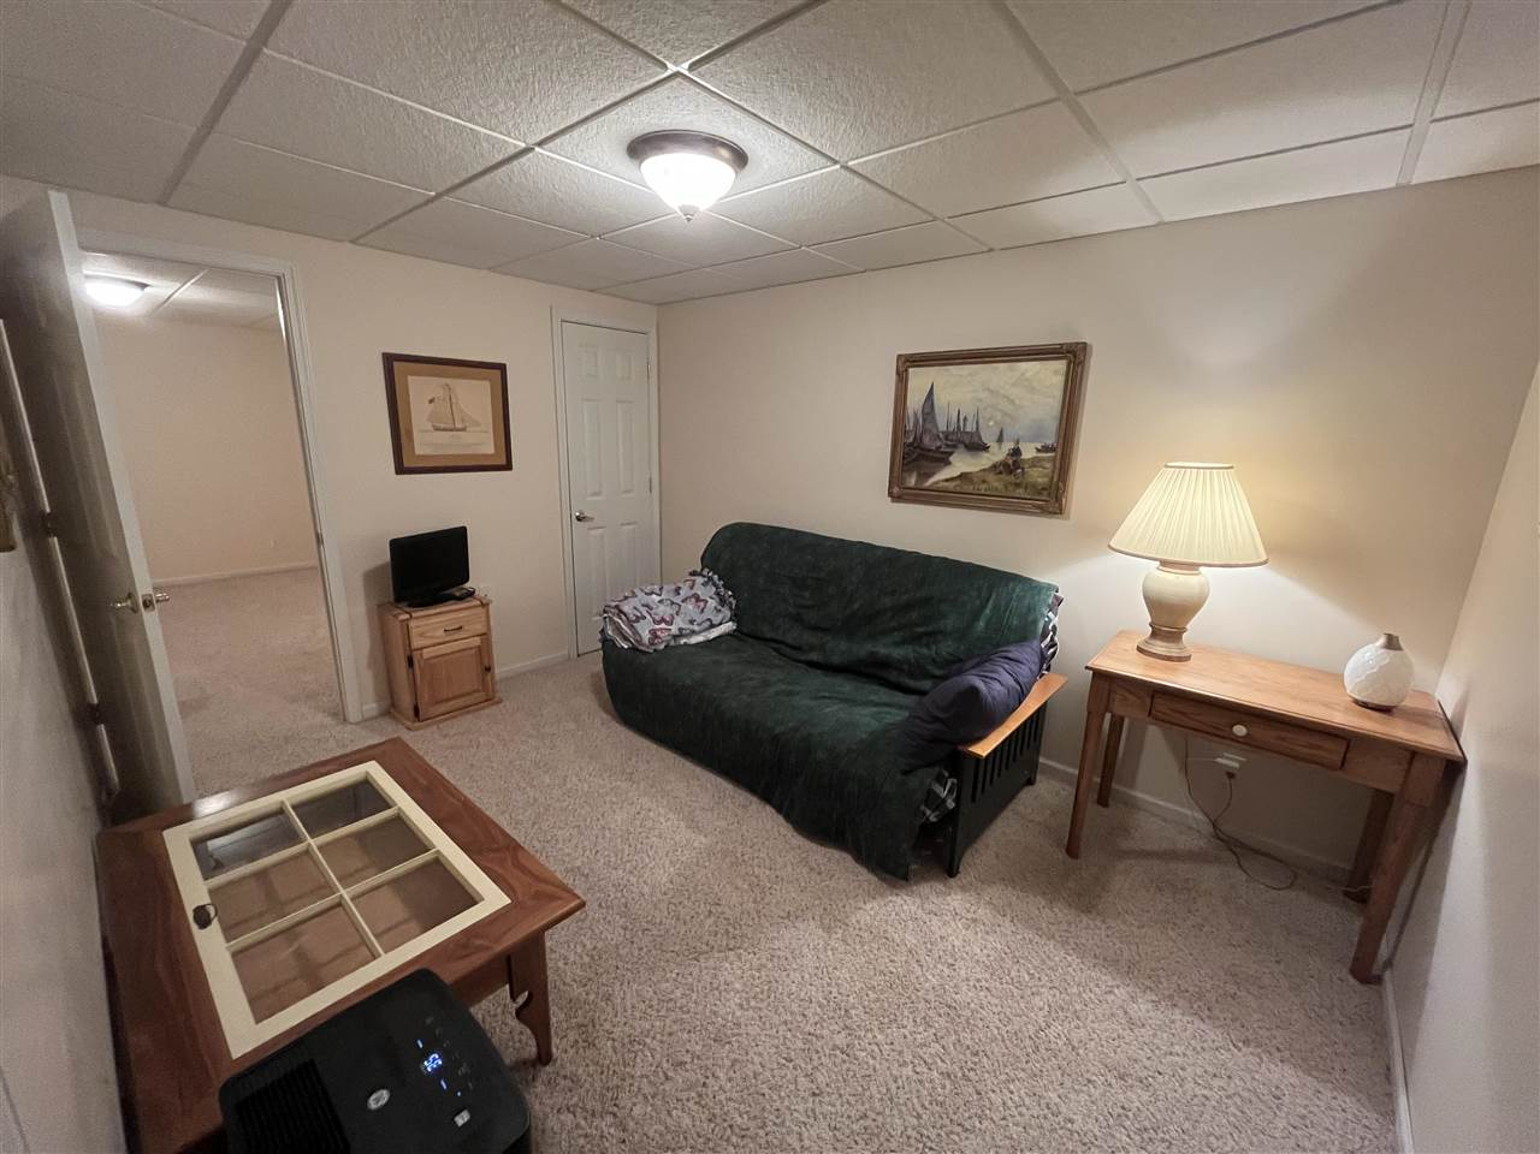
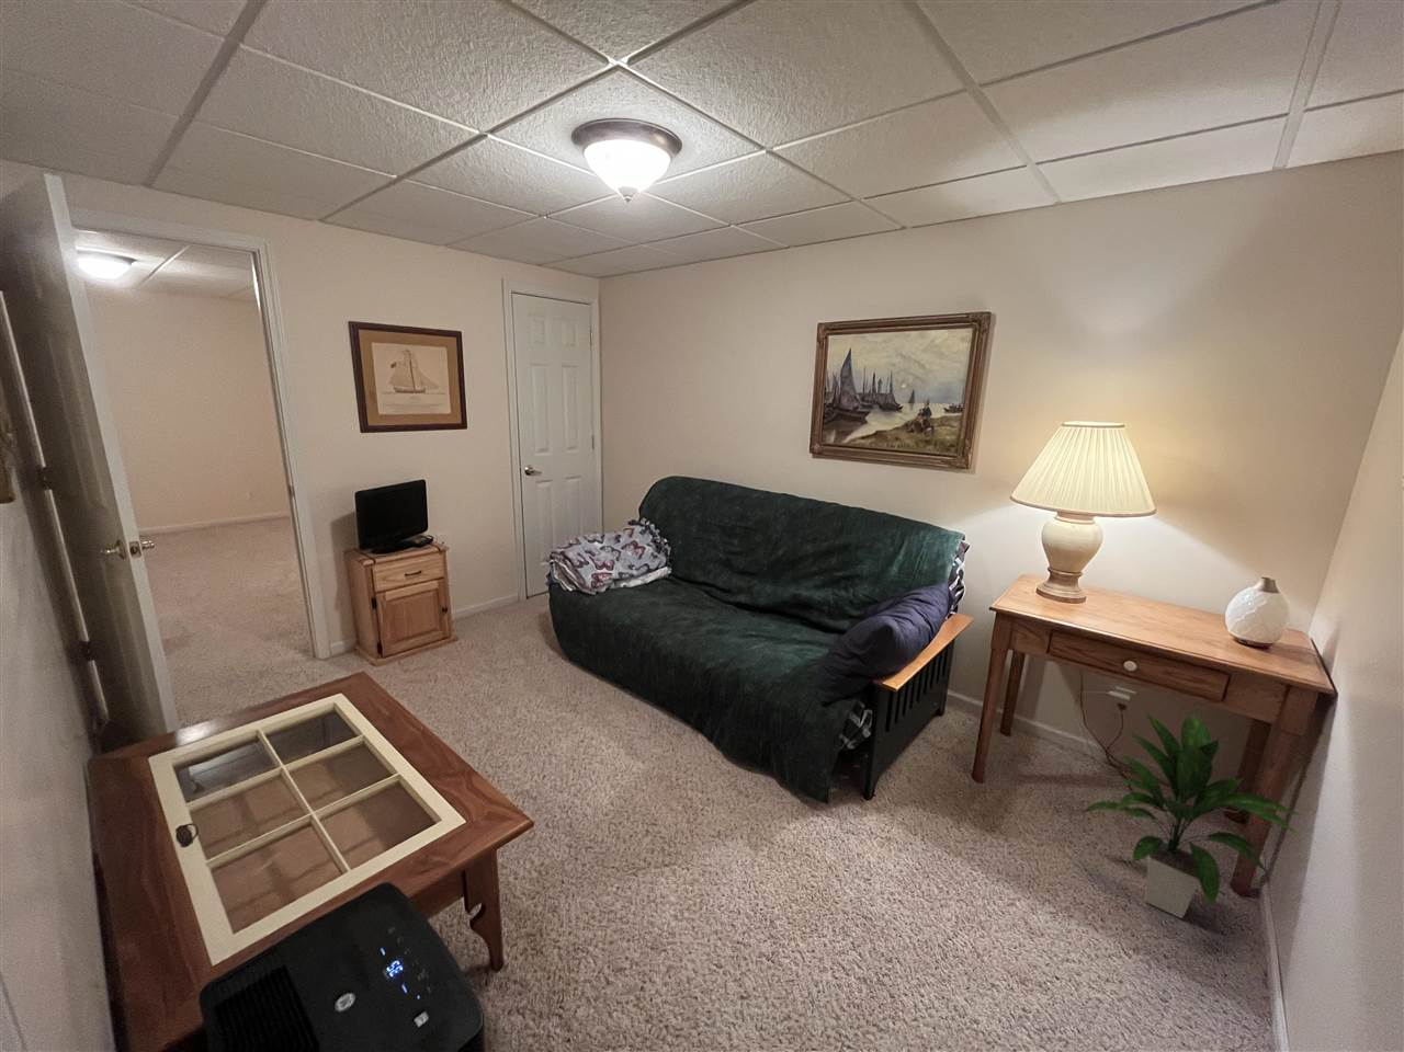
+ indoor plant [1076,709,1305,919]
